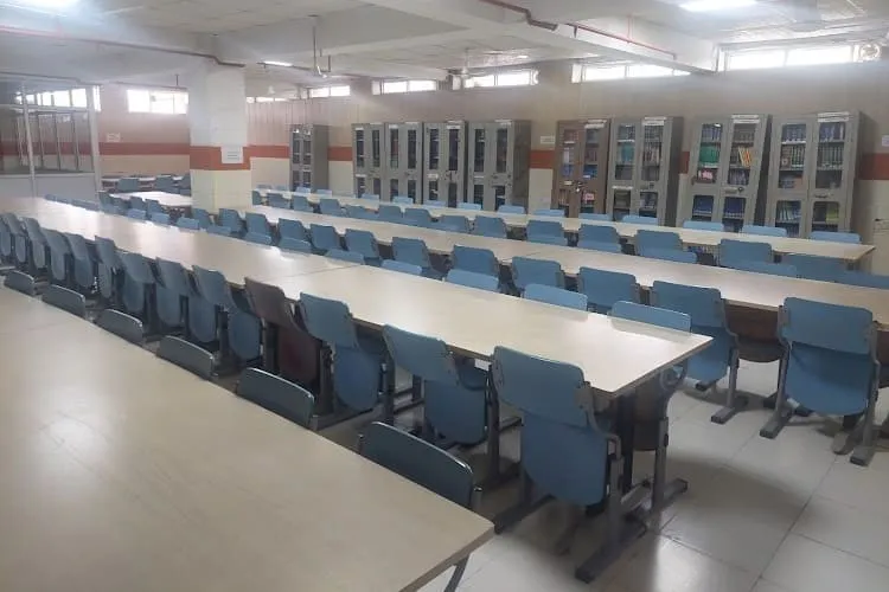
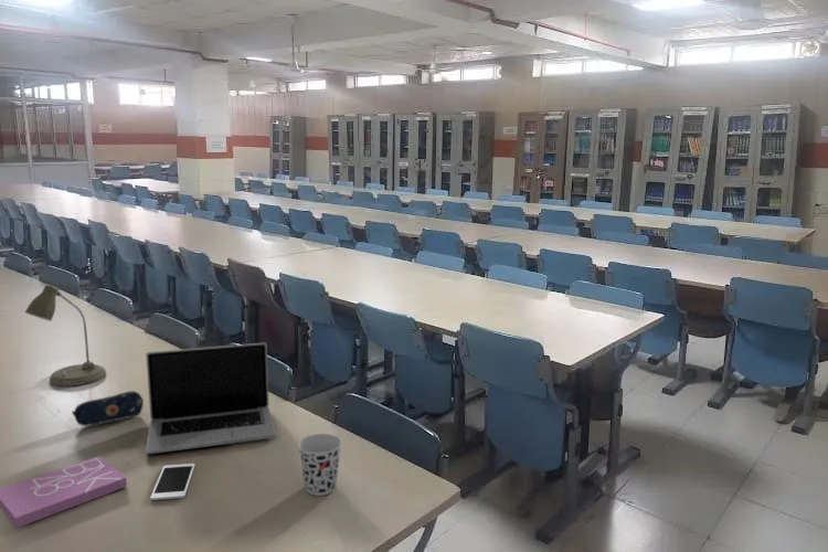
+ book [0,455,128,529]
+ desk lamp [24,284,107,386]
+ cup [297,433,343,497]
+ pencil case [71,390,145,427]
+ laptop [145,342,277,455]
+ cell phone [149,463,195,501]
